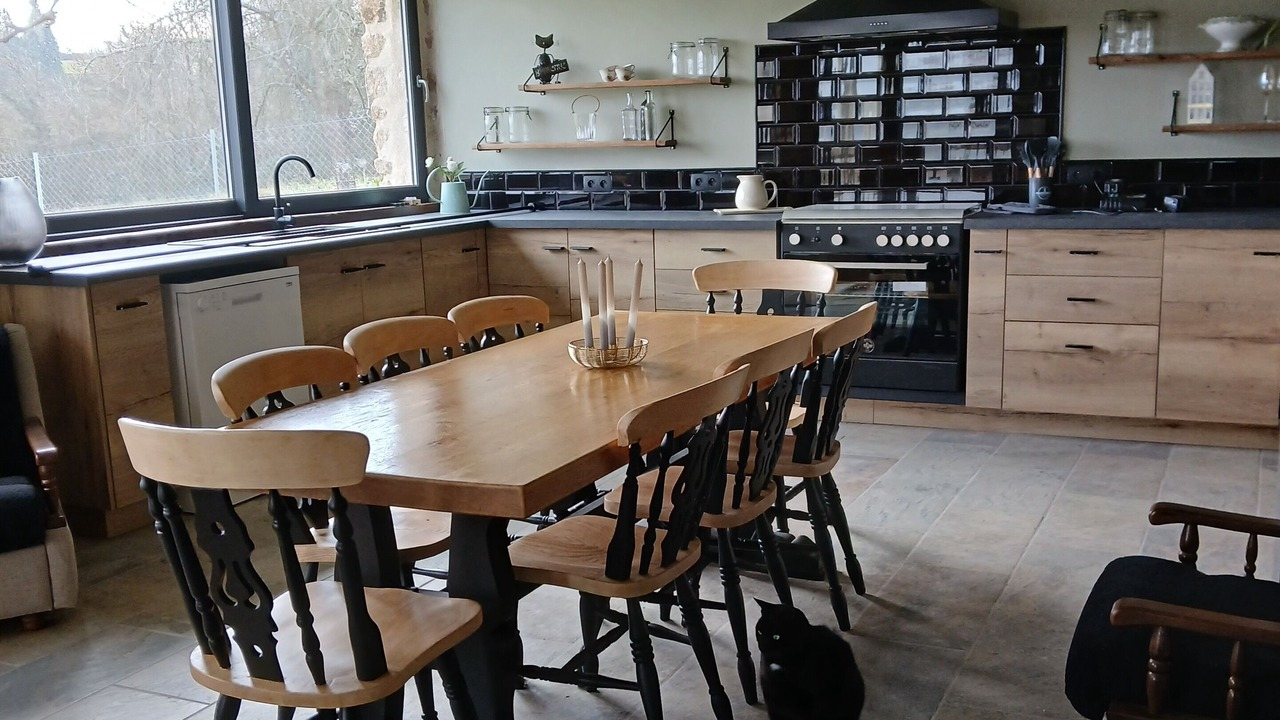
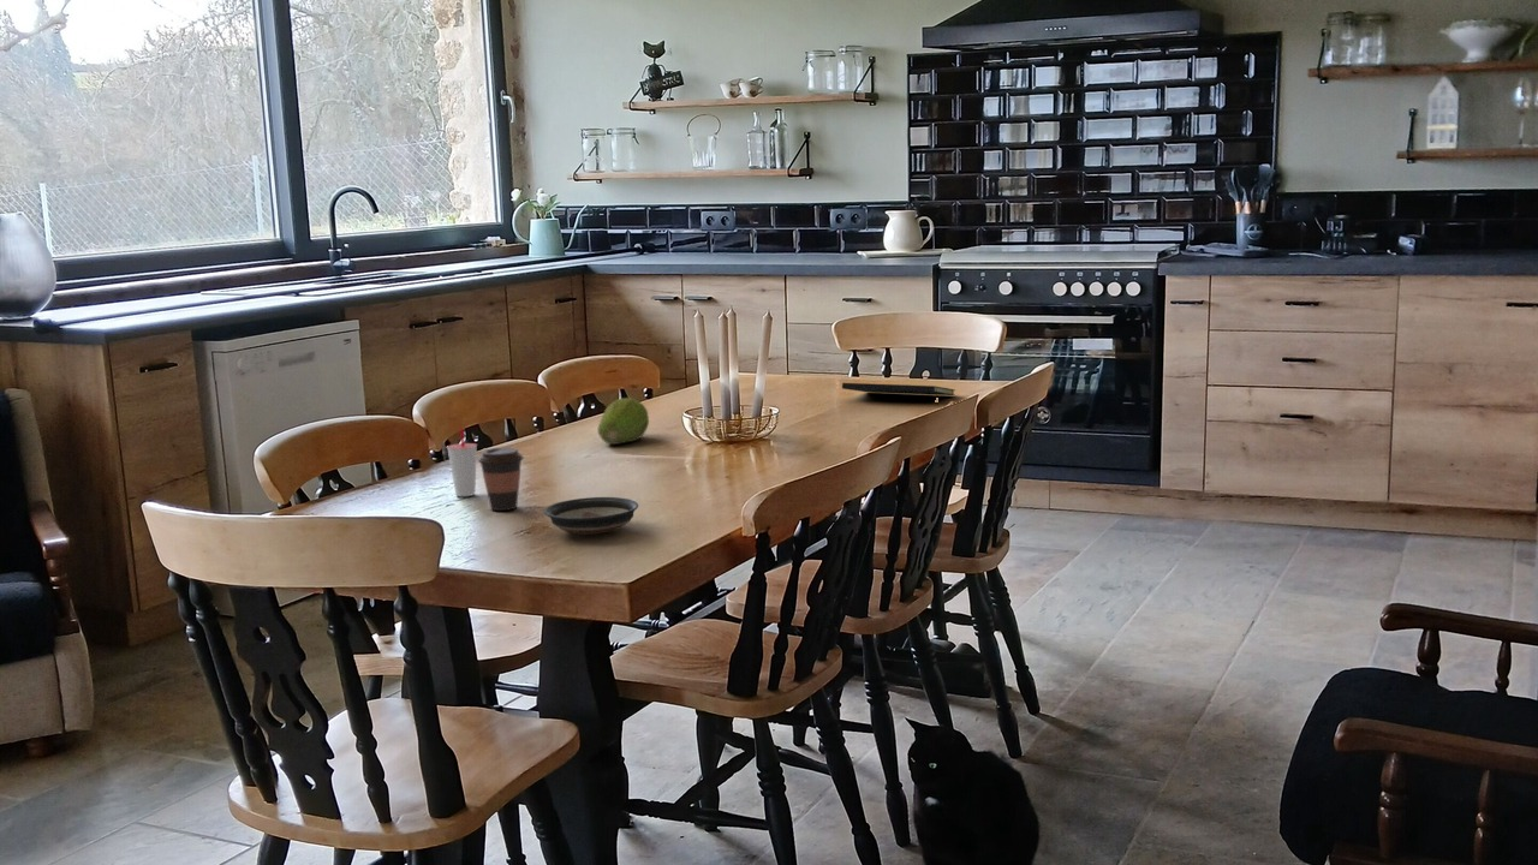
+ notepad [841,382,956,406]
+ coffee cup [477,447,525,512]
+ cup [446,428,478,497]
+ fruit [596,396,650,446]
+ saucer [543,496,639,536]
